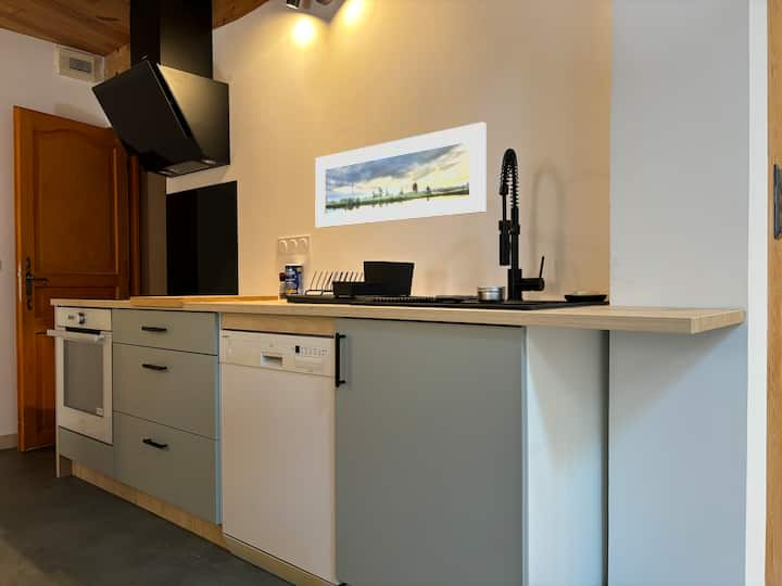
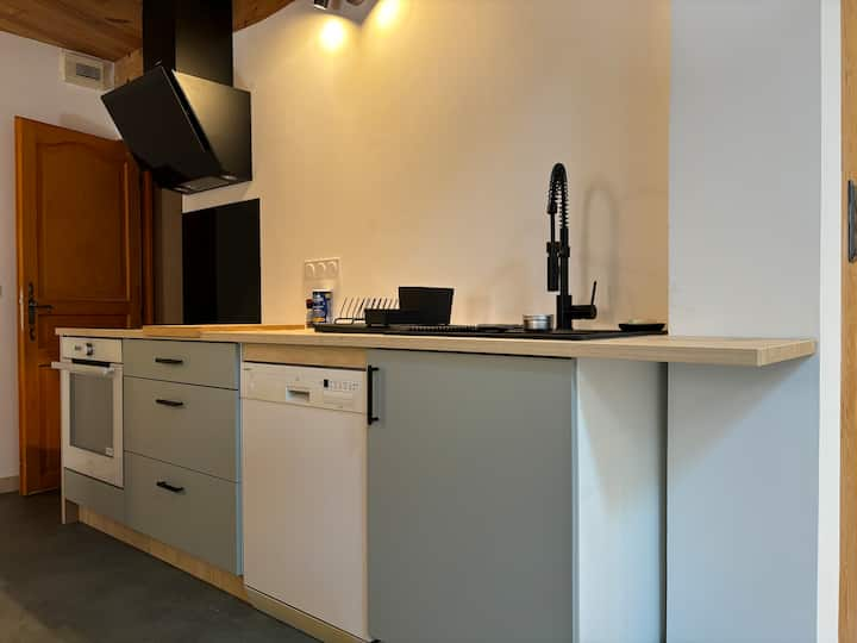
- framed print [314,122,488,229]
